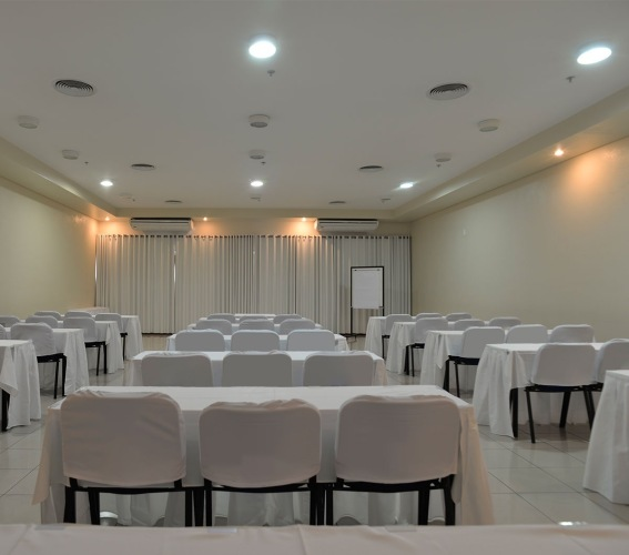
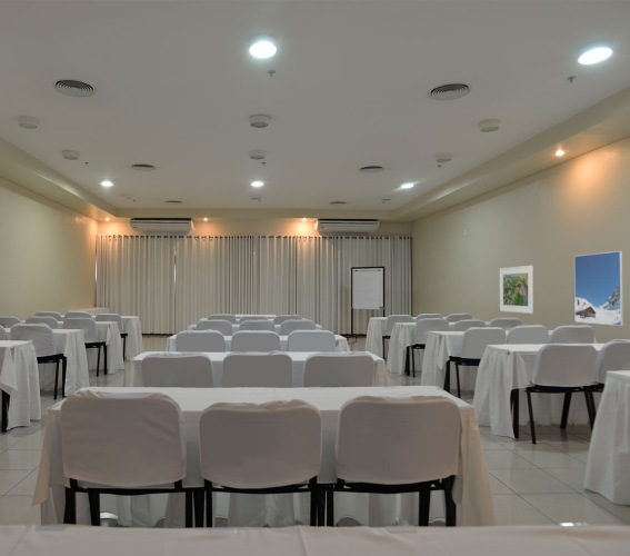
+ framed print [573,250,624,327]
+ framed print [499,265,534,315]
